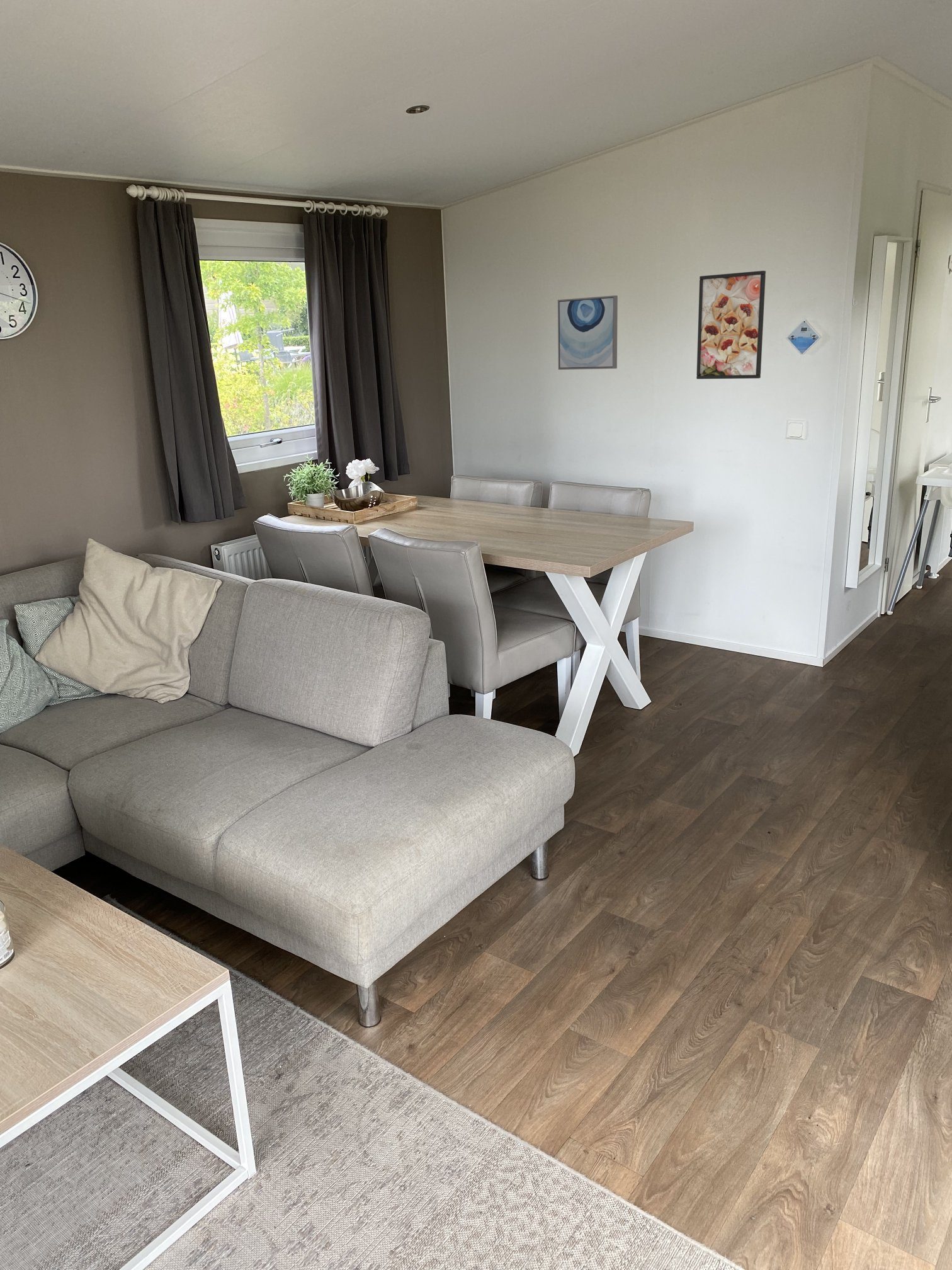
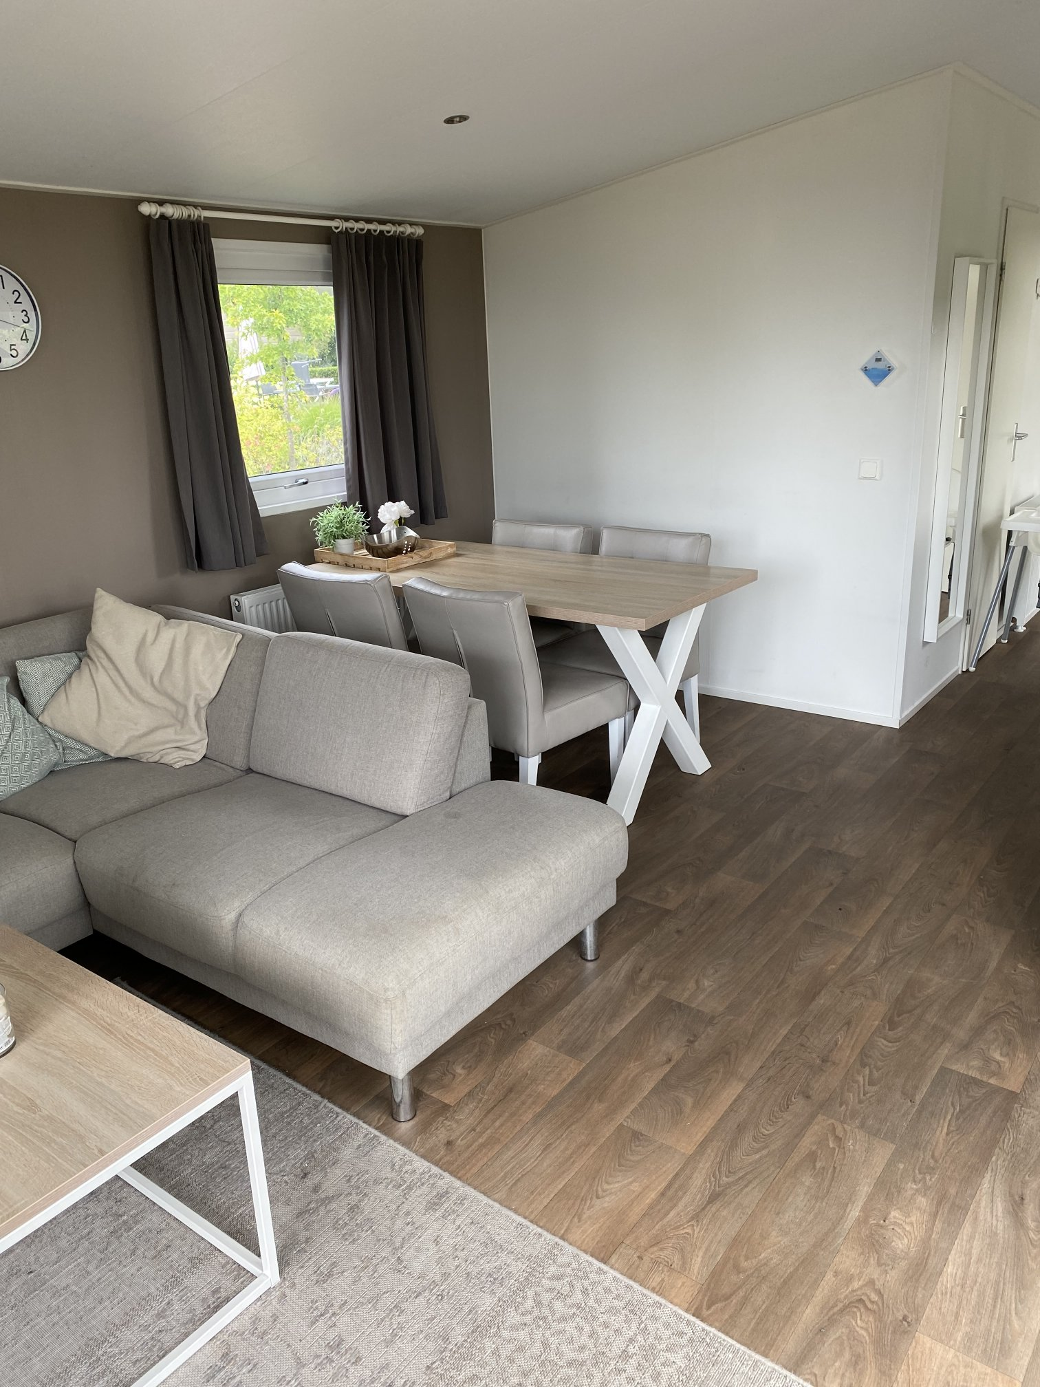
- wall art [557,295,618,370]
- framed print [696,270,766,380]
